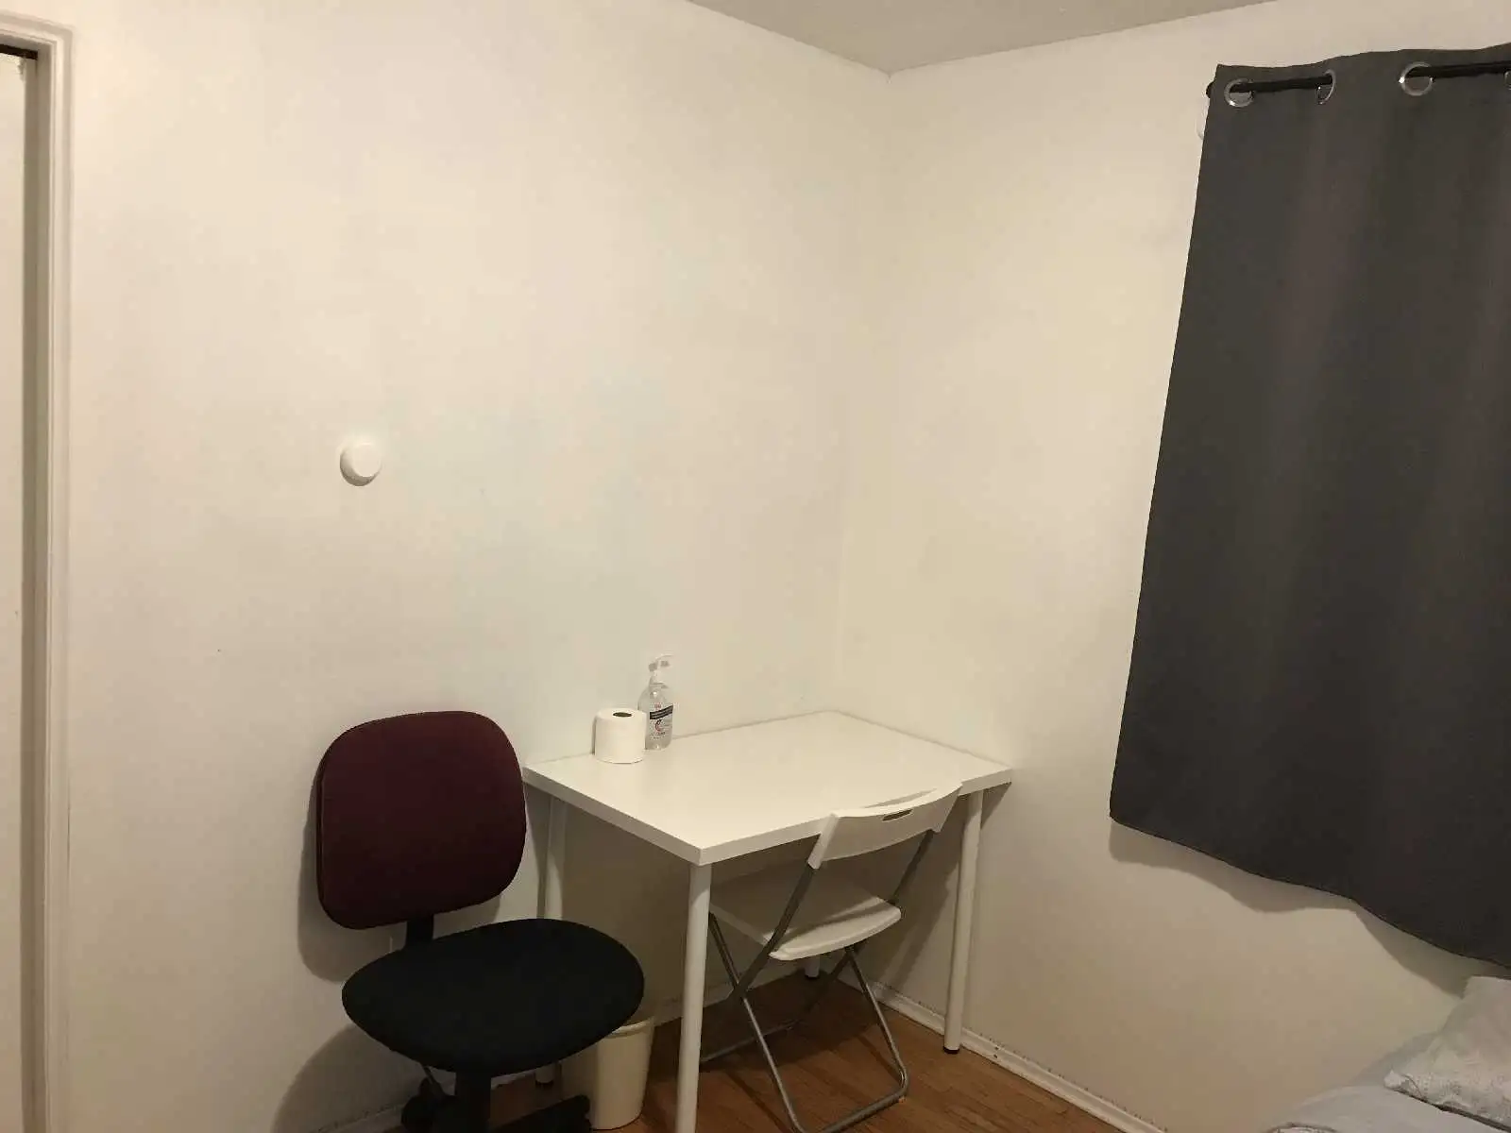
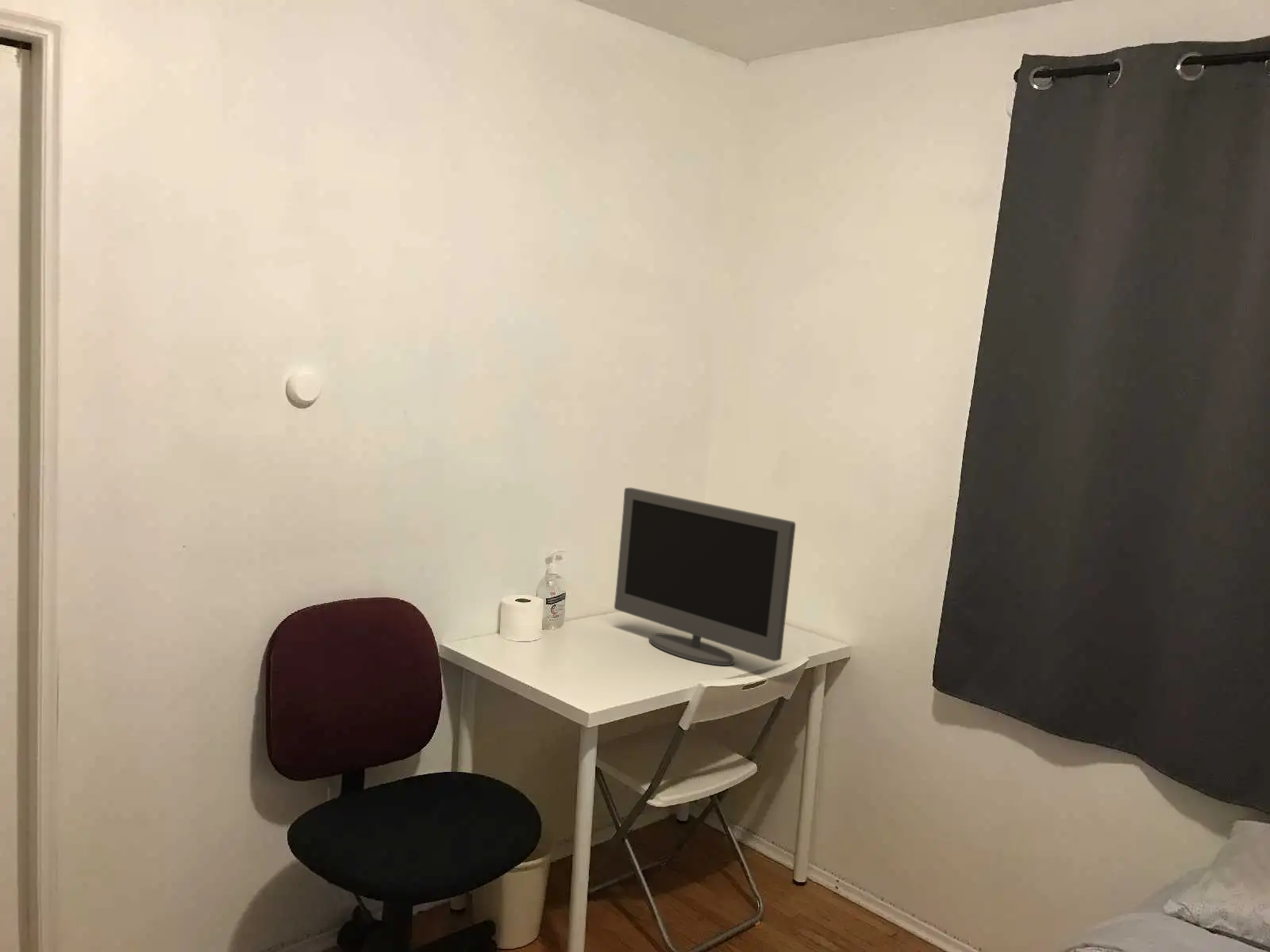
+ monitor [614,487,796,666]
